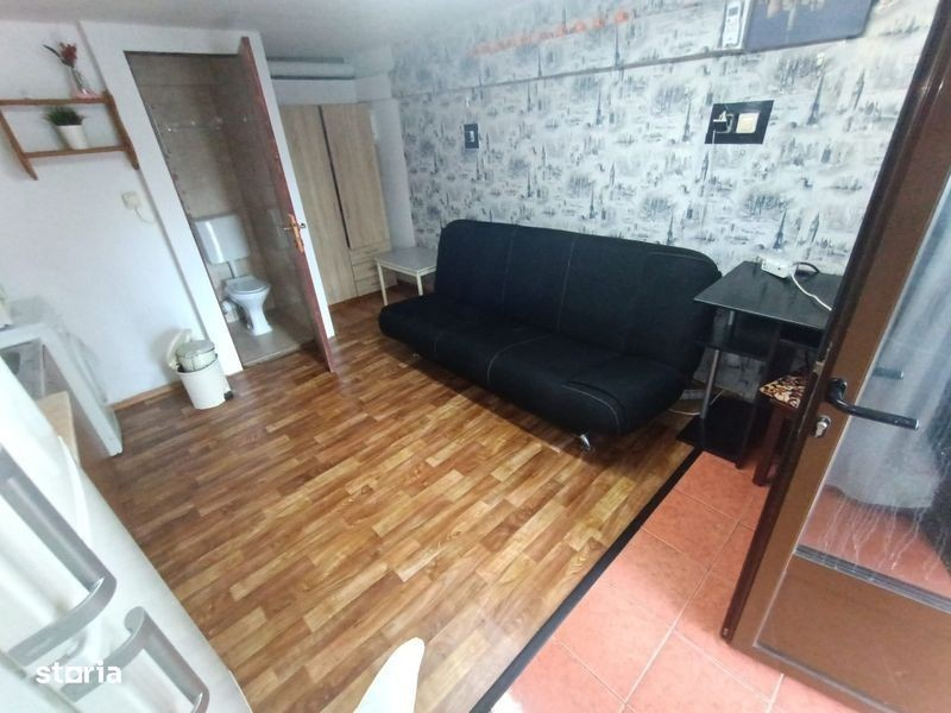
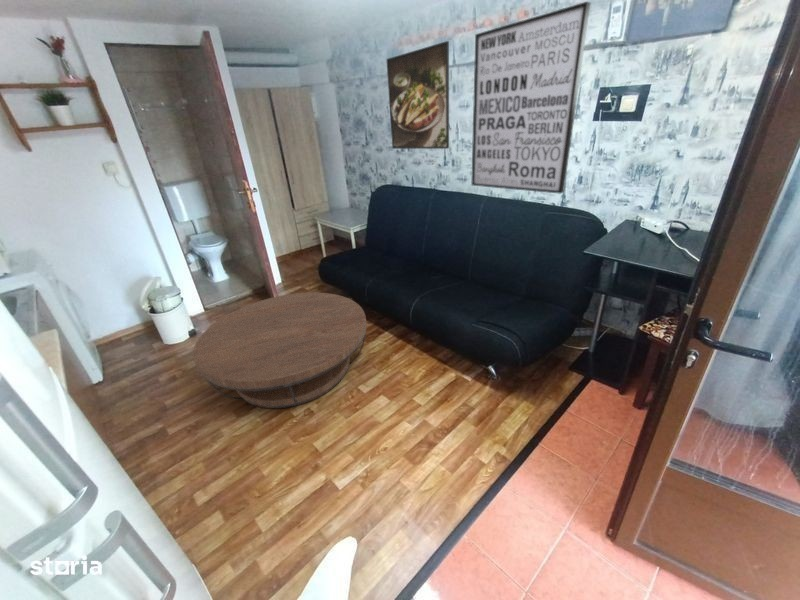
+ coffee table [192,292,368,409]
+ wall art [470,1,591,195]
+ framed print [385,40,450,150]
